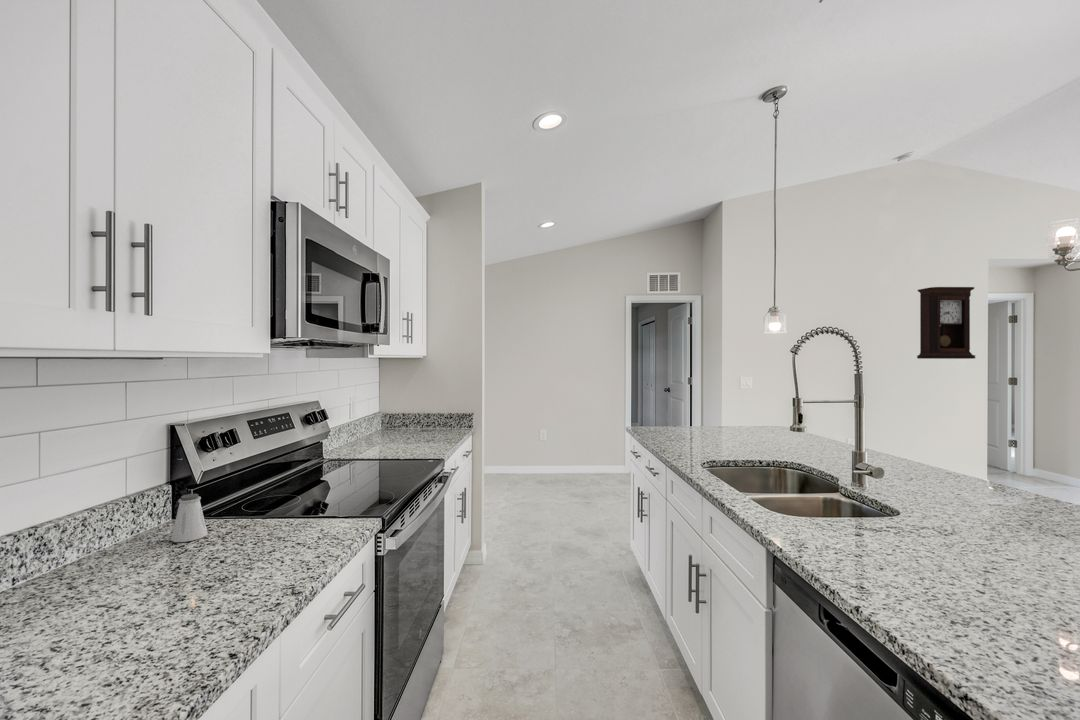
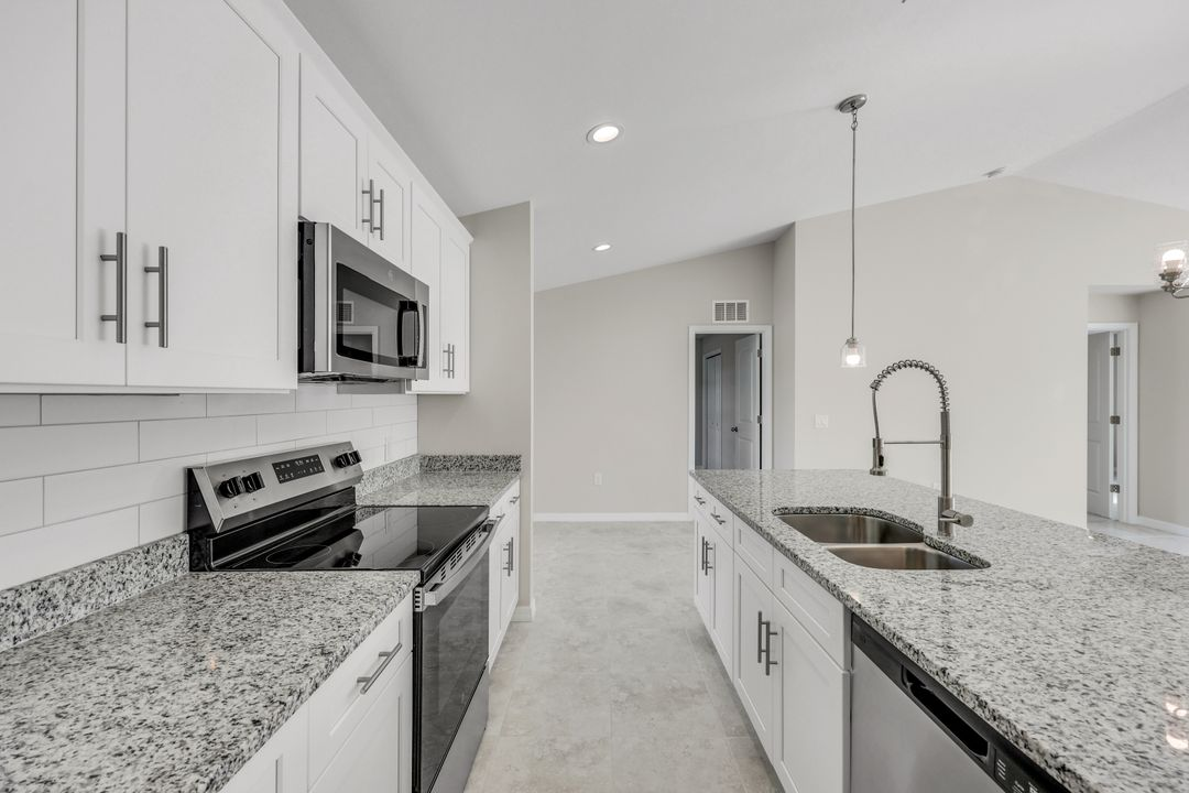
- pendulum clock [916,286,977,360]
- saltshaker [170,493,208,543]
